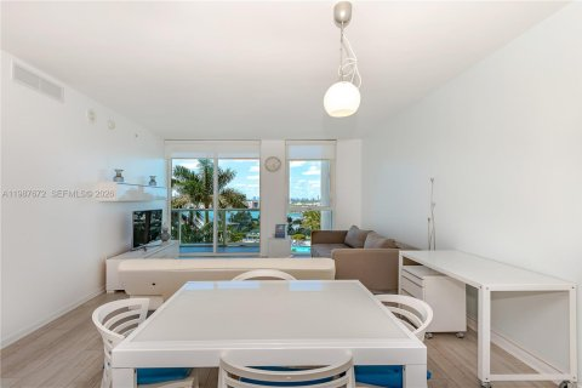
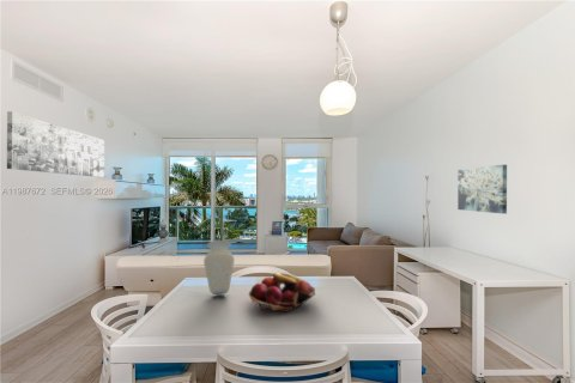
+ vase [202,239,235,296]
+ fruit basket [248,272,316,314]
+ wall art [456,164,508,214]
+ wall art [6,110,105,178]
